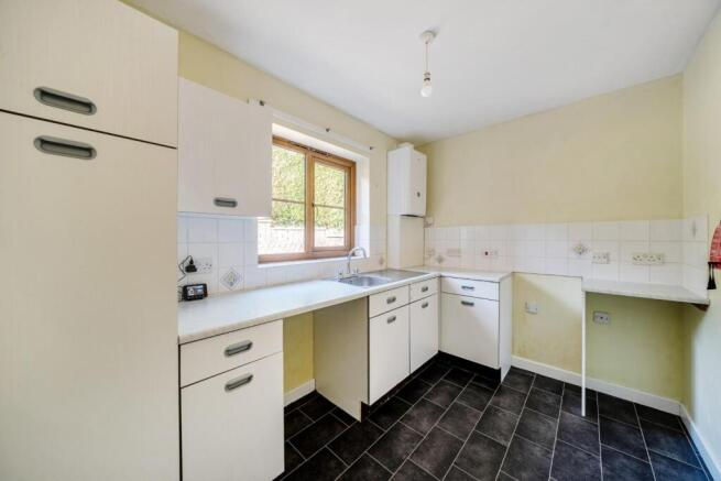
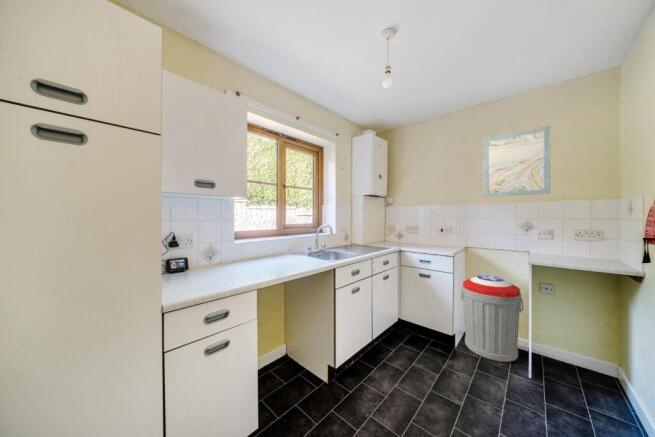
+ trash can [460,275,524,363]
+ wall art [482,124,551,198]
